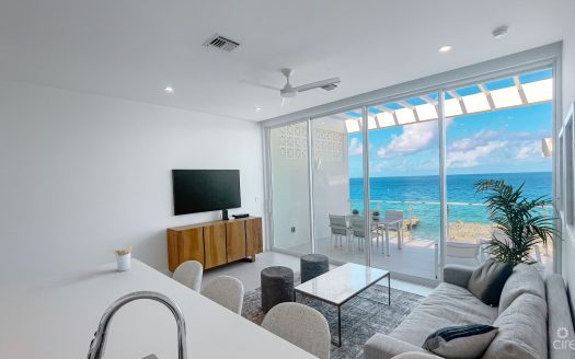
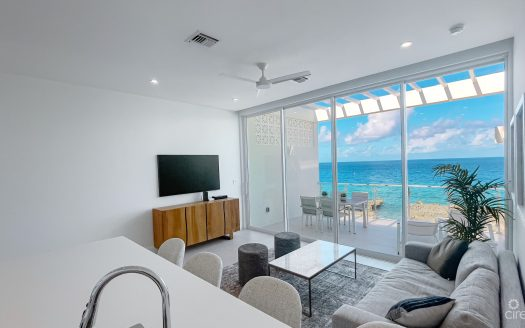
- utensil holder [112,244,134,273]
